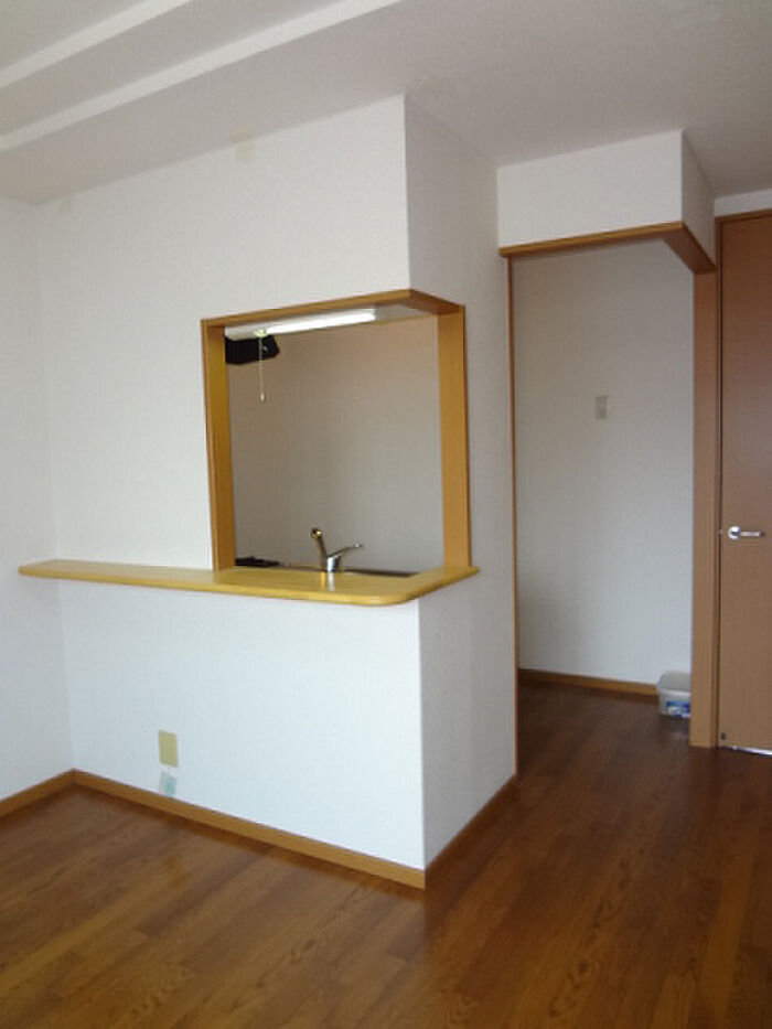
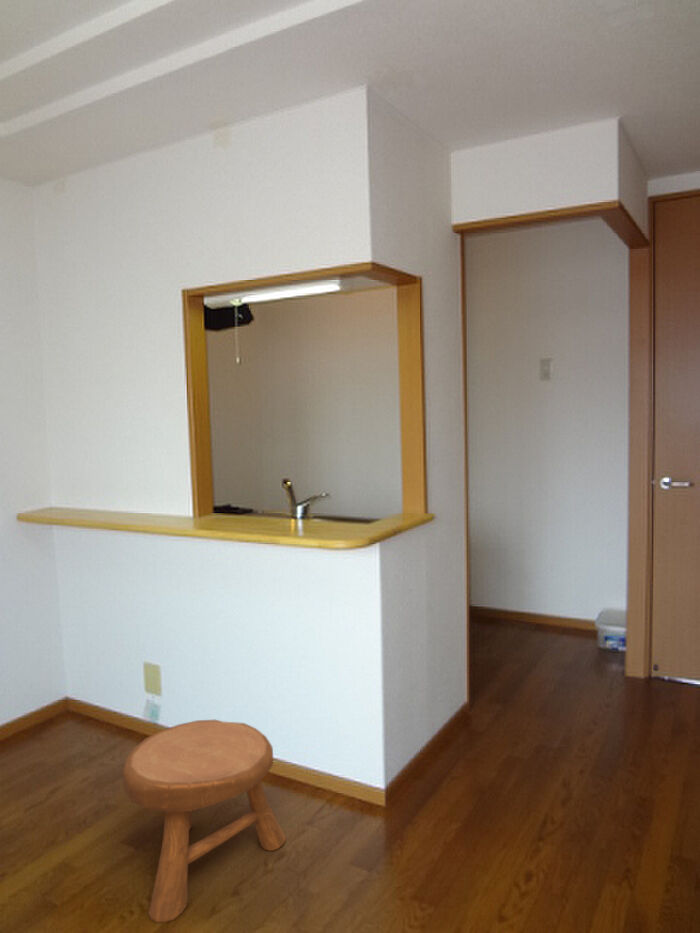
+ stool [122,719,287,923]
